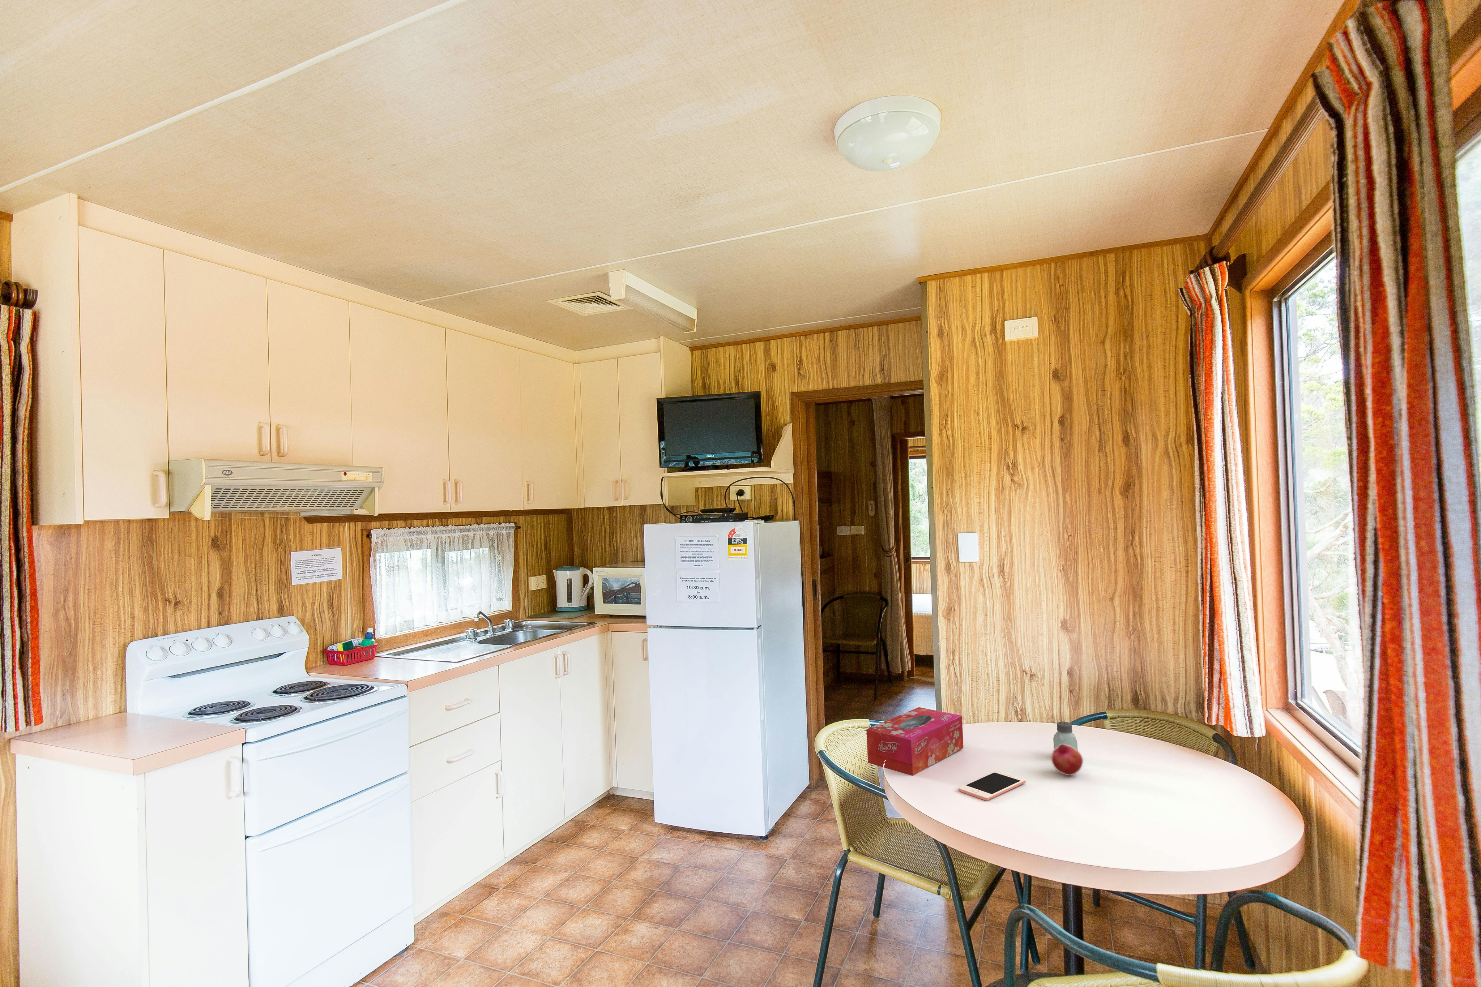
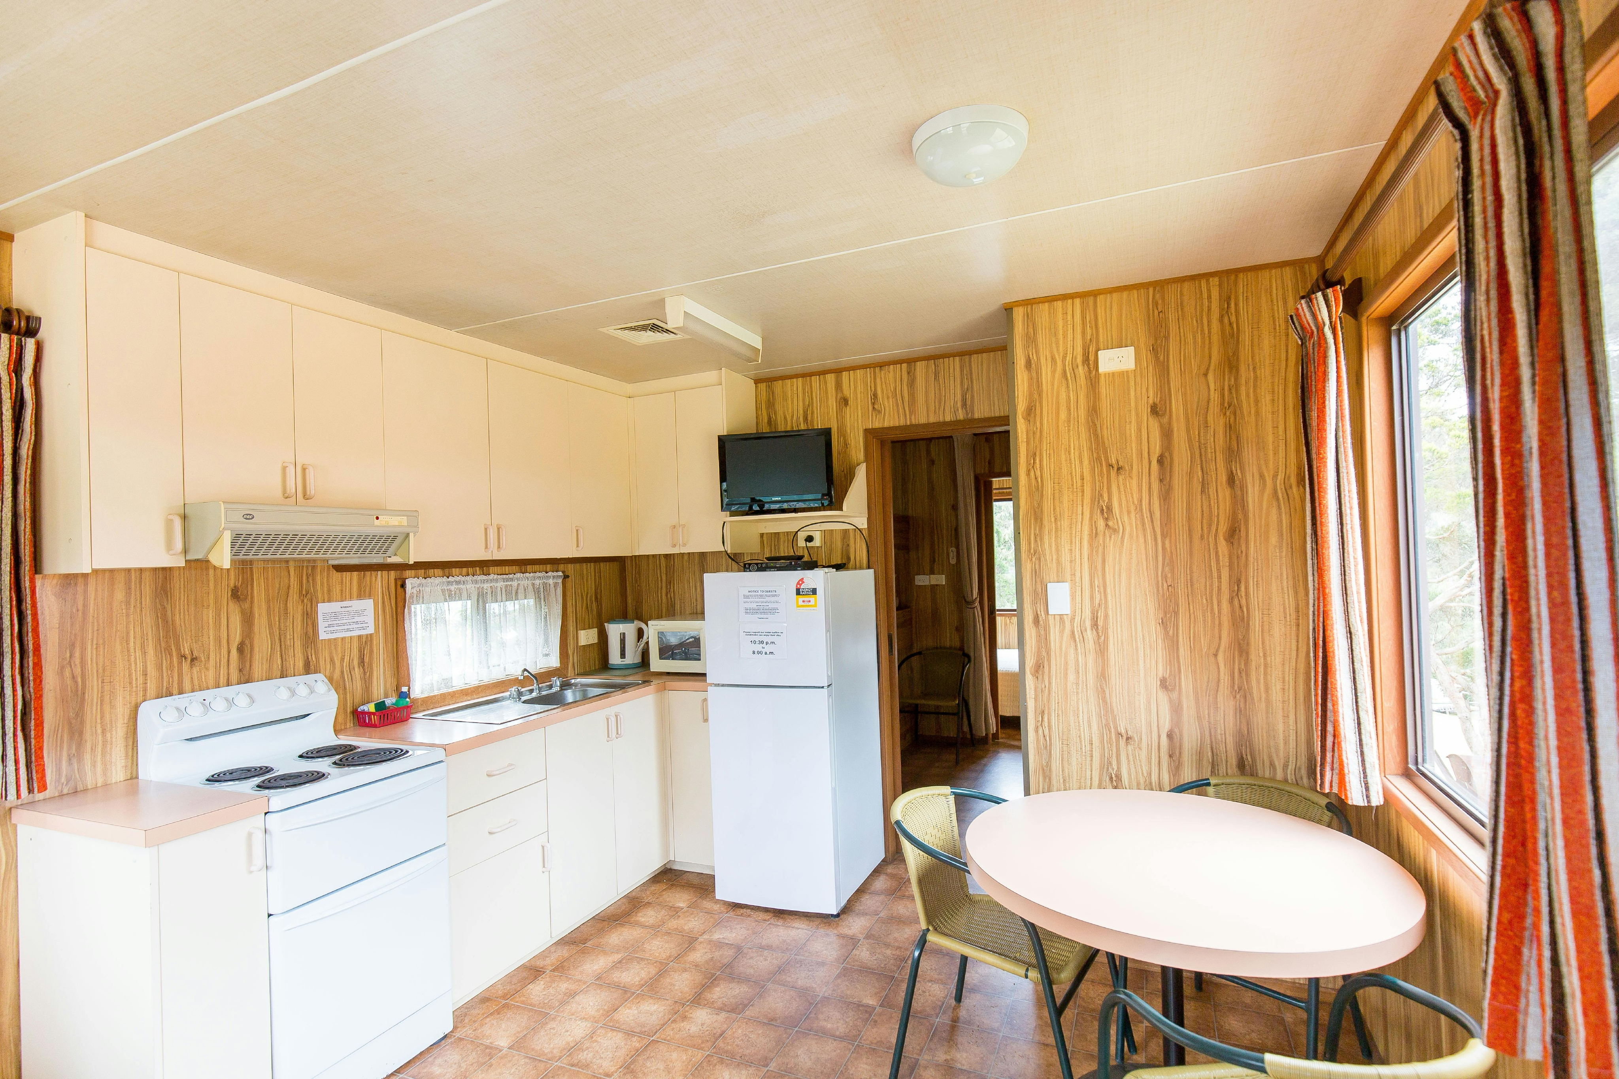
- tissue box [866,707,964,776]
- fruit [1051,744,1083,776]
- cell phone [959,770,1026,801]
- saltshaker [1052,722,1078,750]
